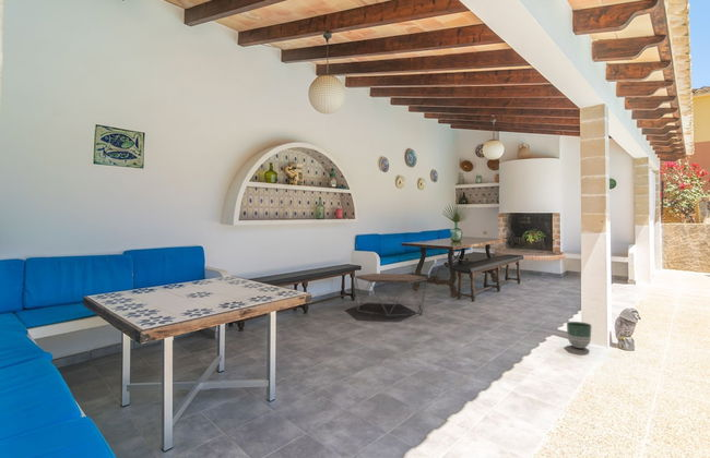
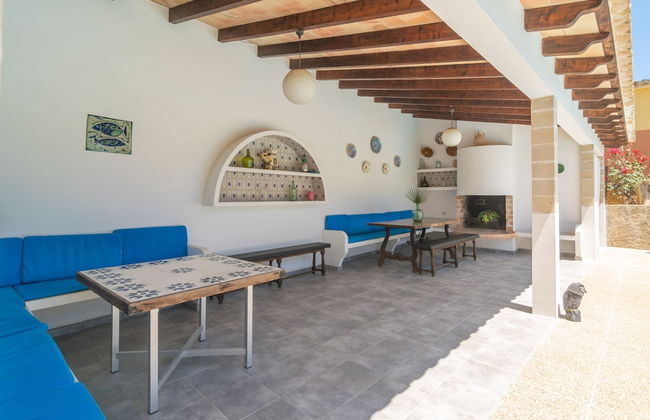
- planter [566,321,592,349]
- coffee table [354,273,428,317]
